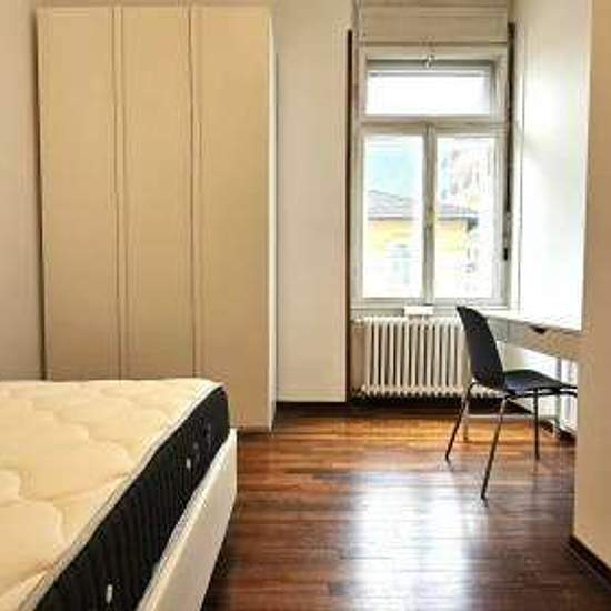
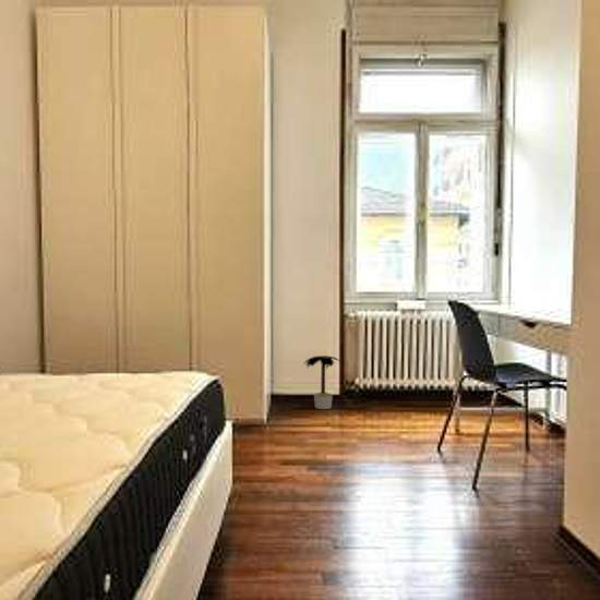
+ potted plant [303,355,346,410]
